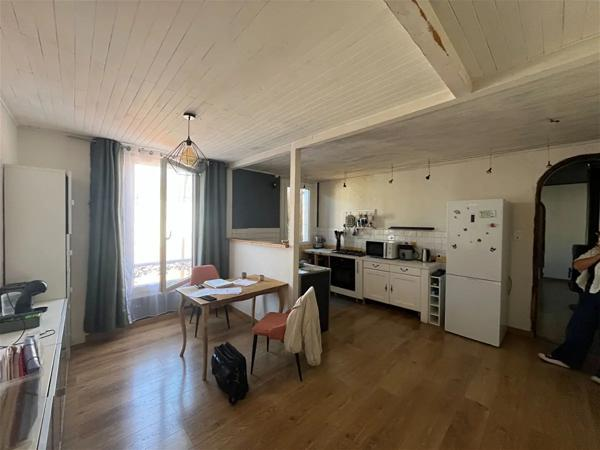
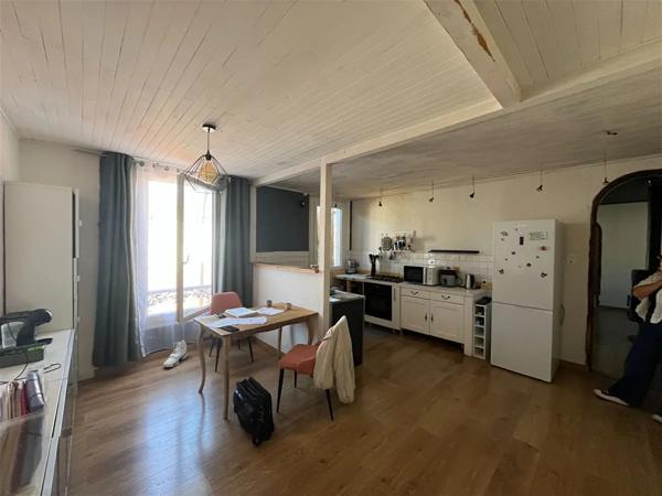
+ sneaker [162,339,189,368]
